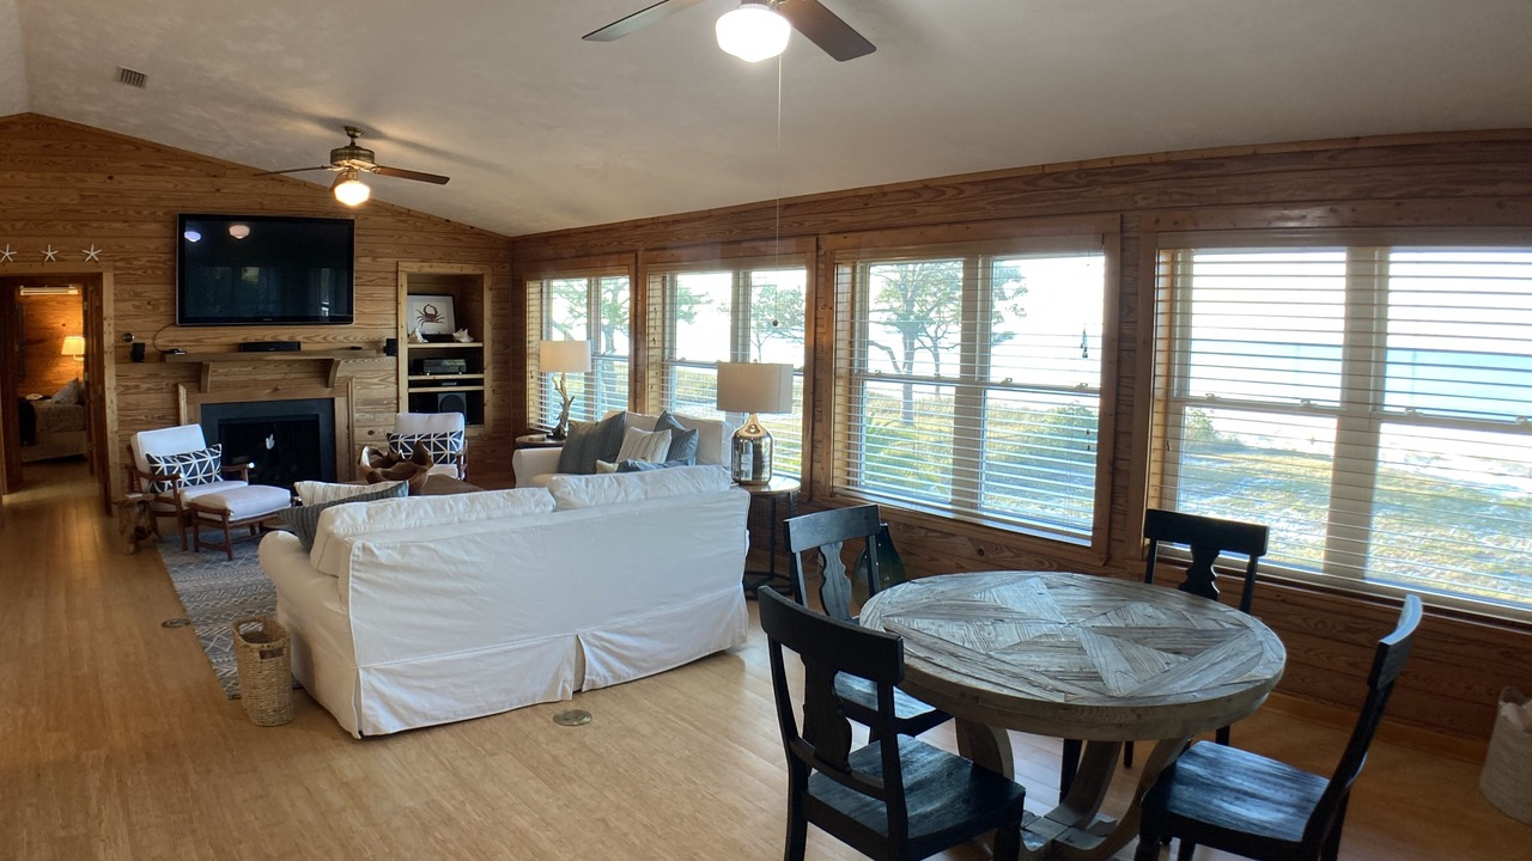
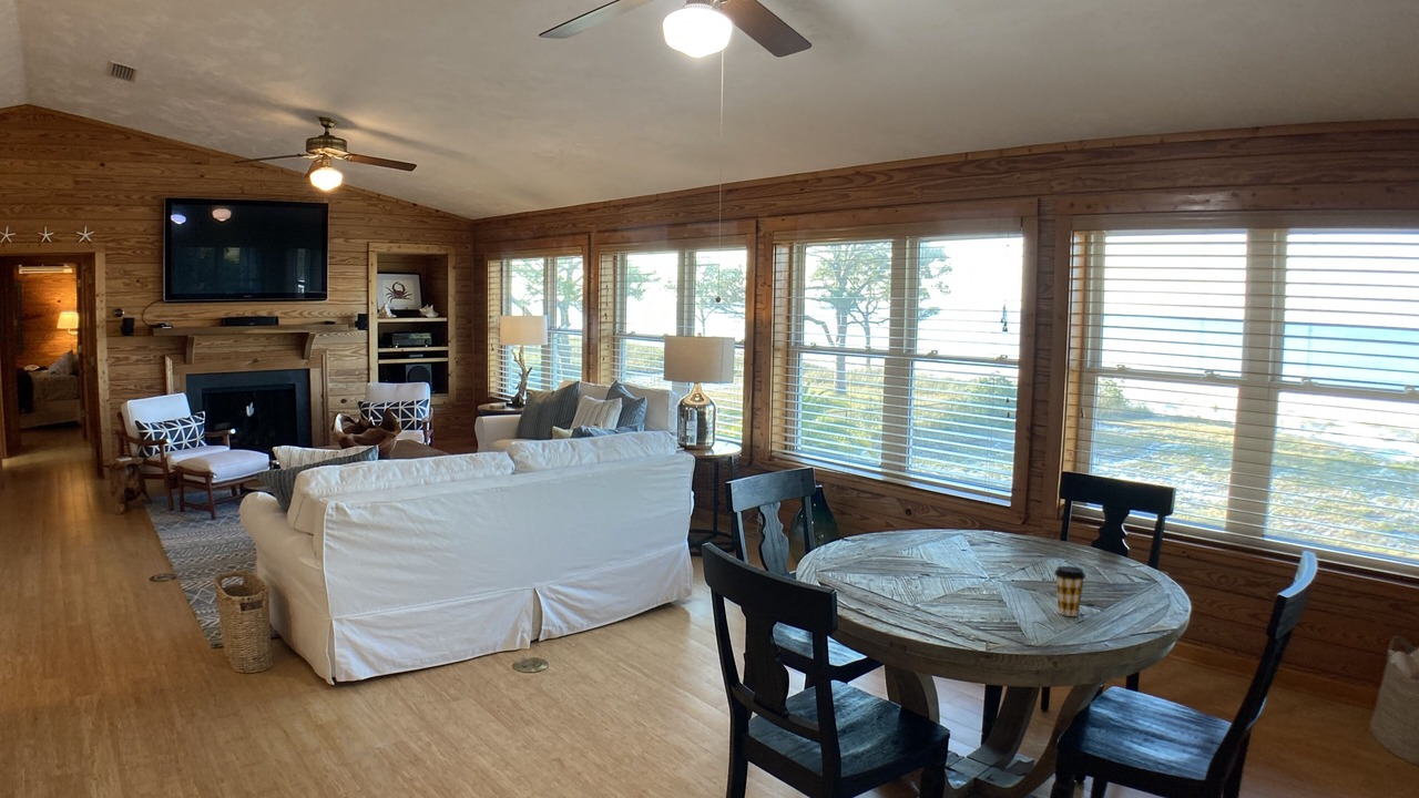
+ coffee cup [1053,565,1086,617]
